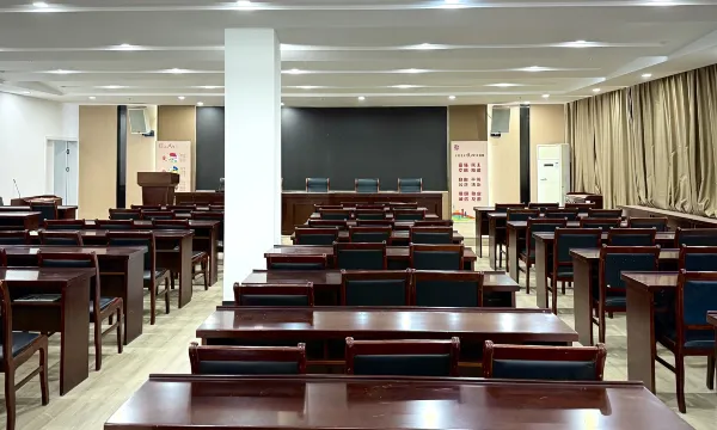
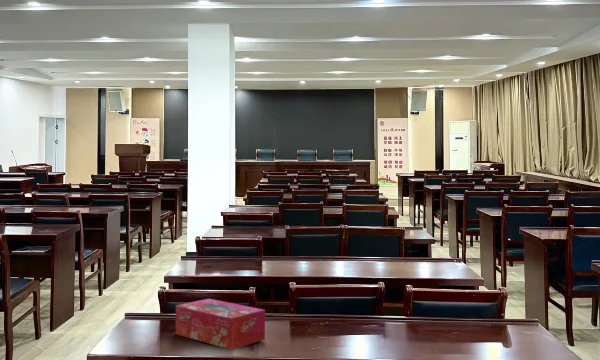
+ tissue box [175,298,266,351]
